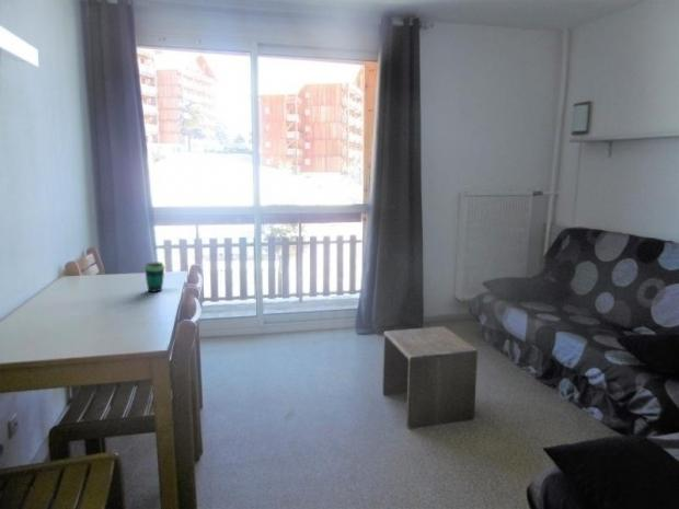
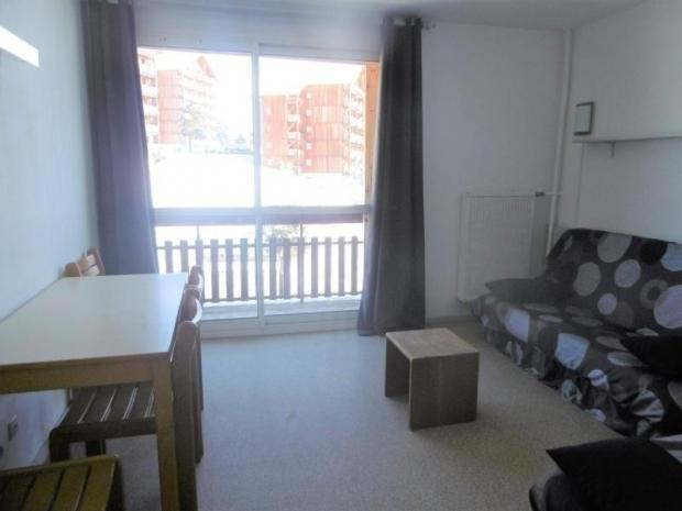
- cup [143,261,165,293]
